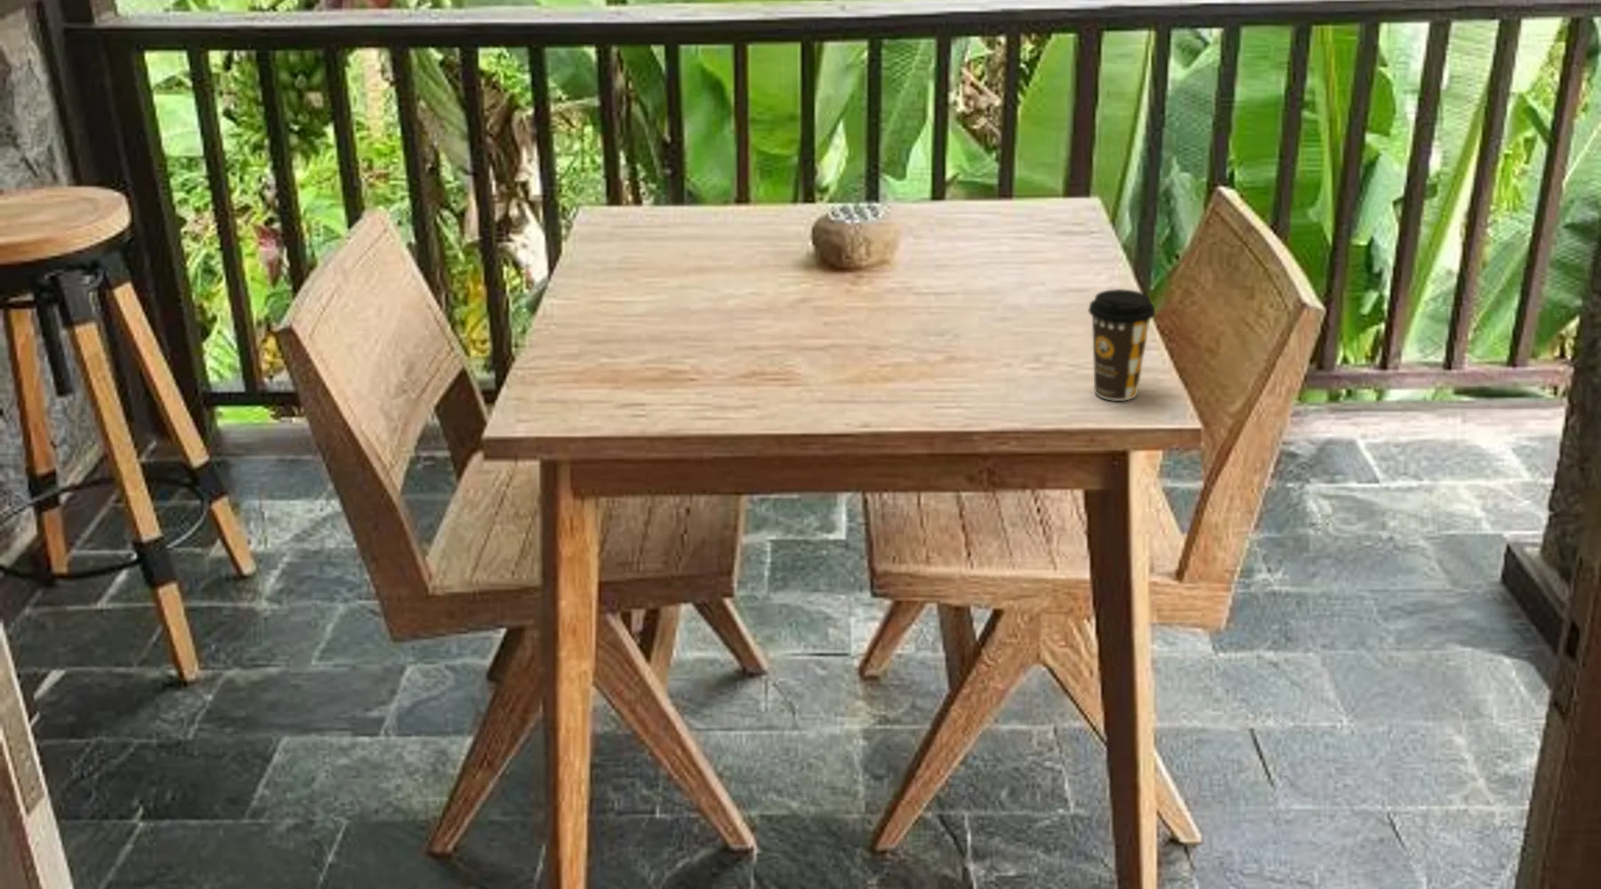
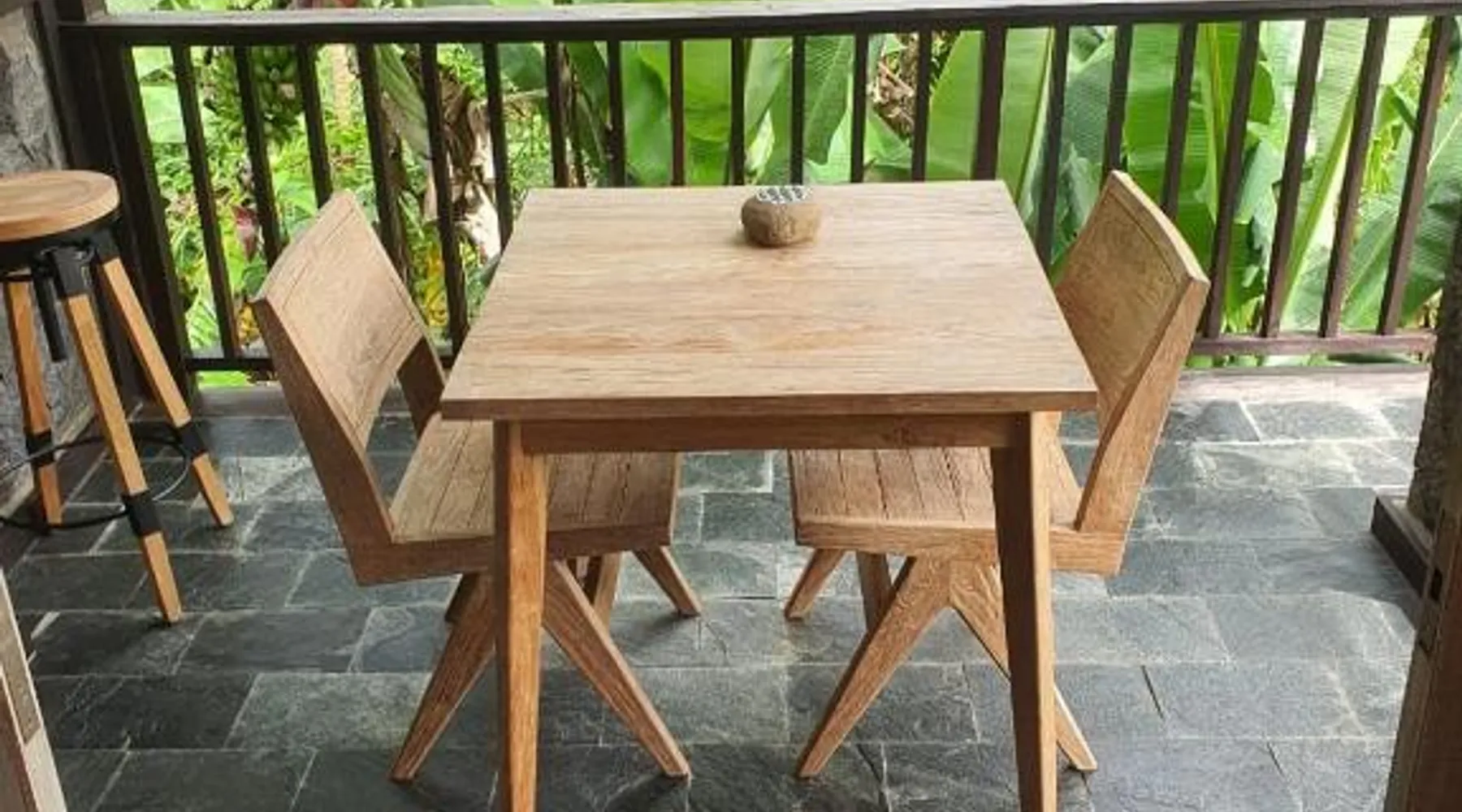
- coffee cup [1087,288,1156,402]
